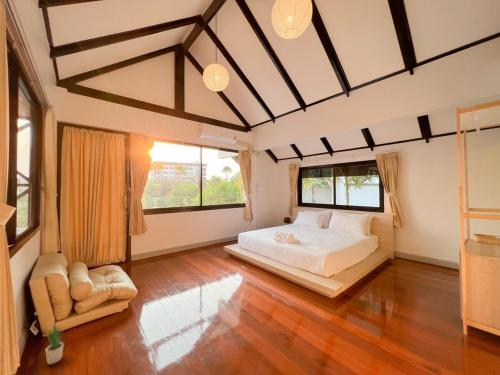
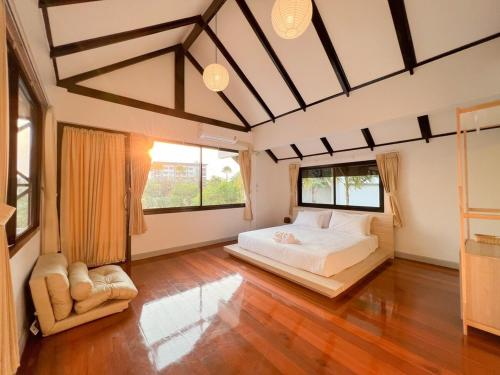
- potted plant [44,322,65,365]
